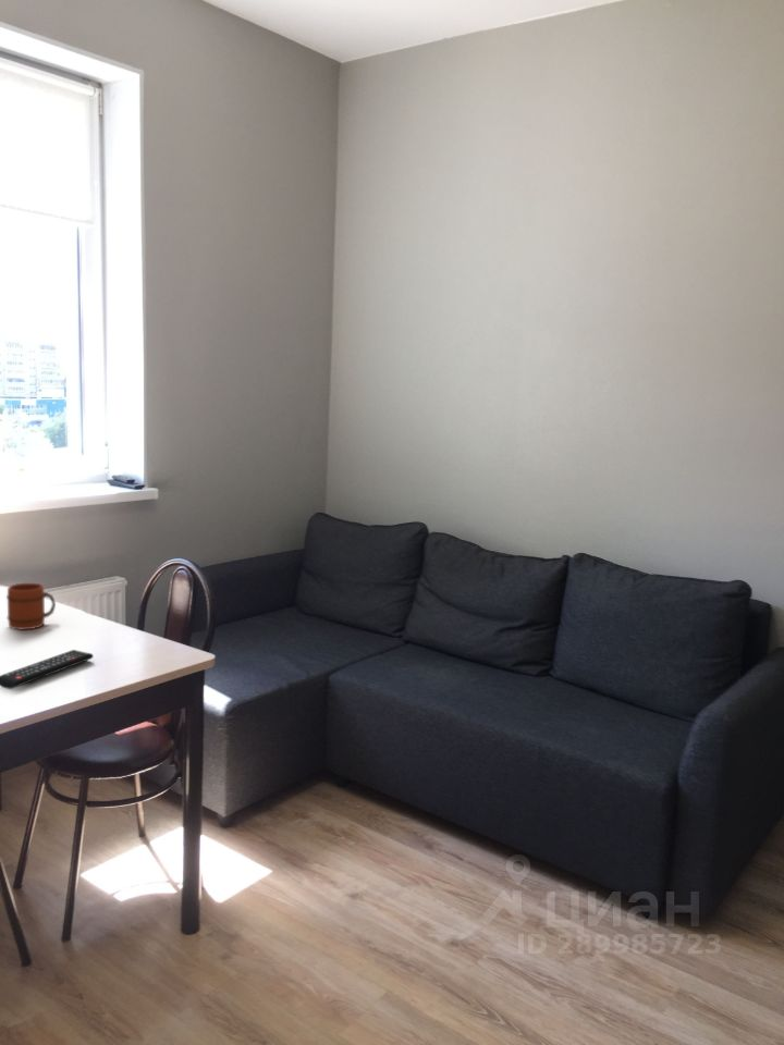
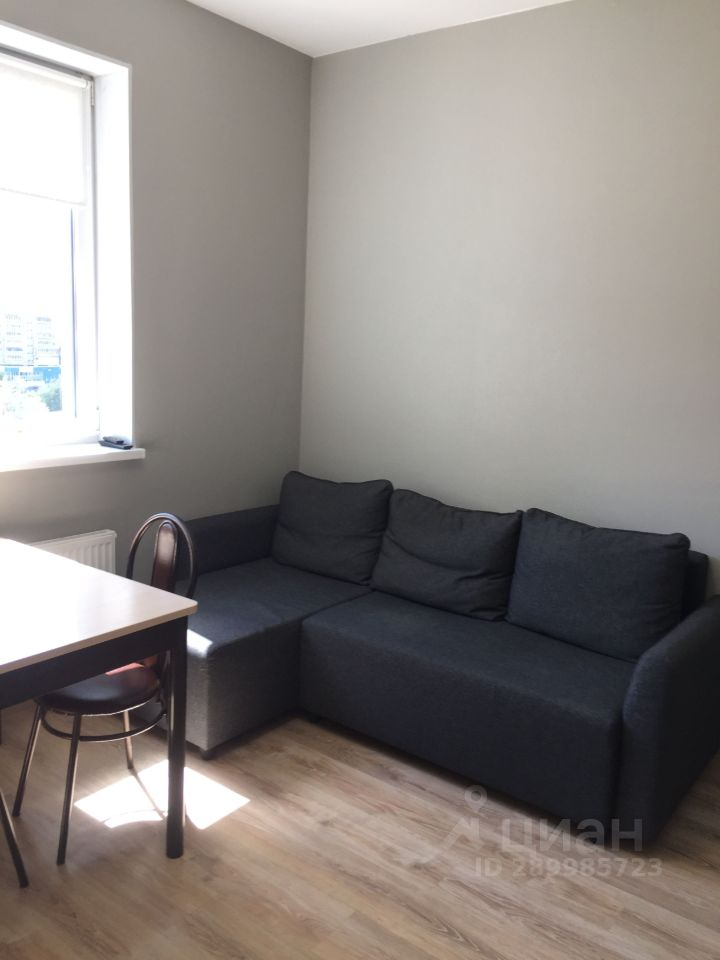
- remote control [0,649,95,690]
- mug [5,582,57,631]
